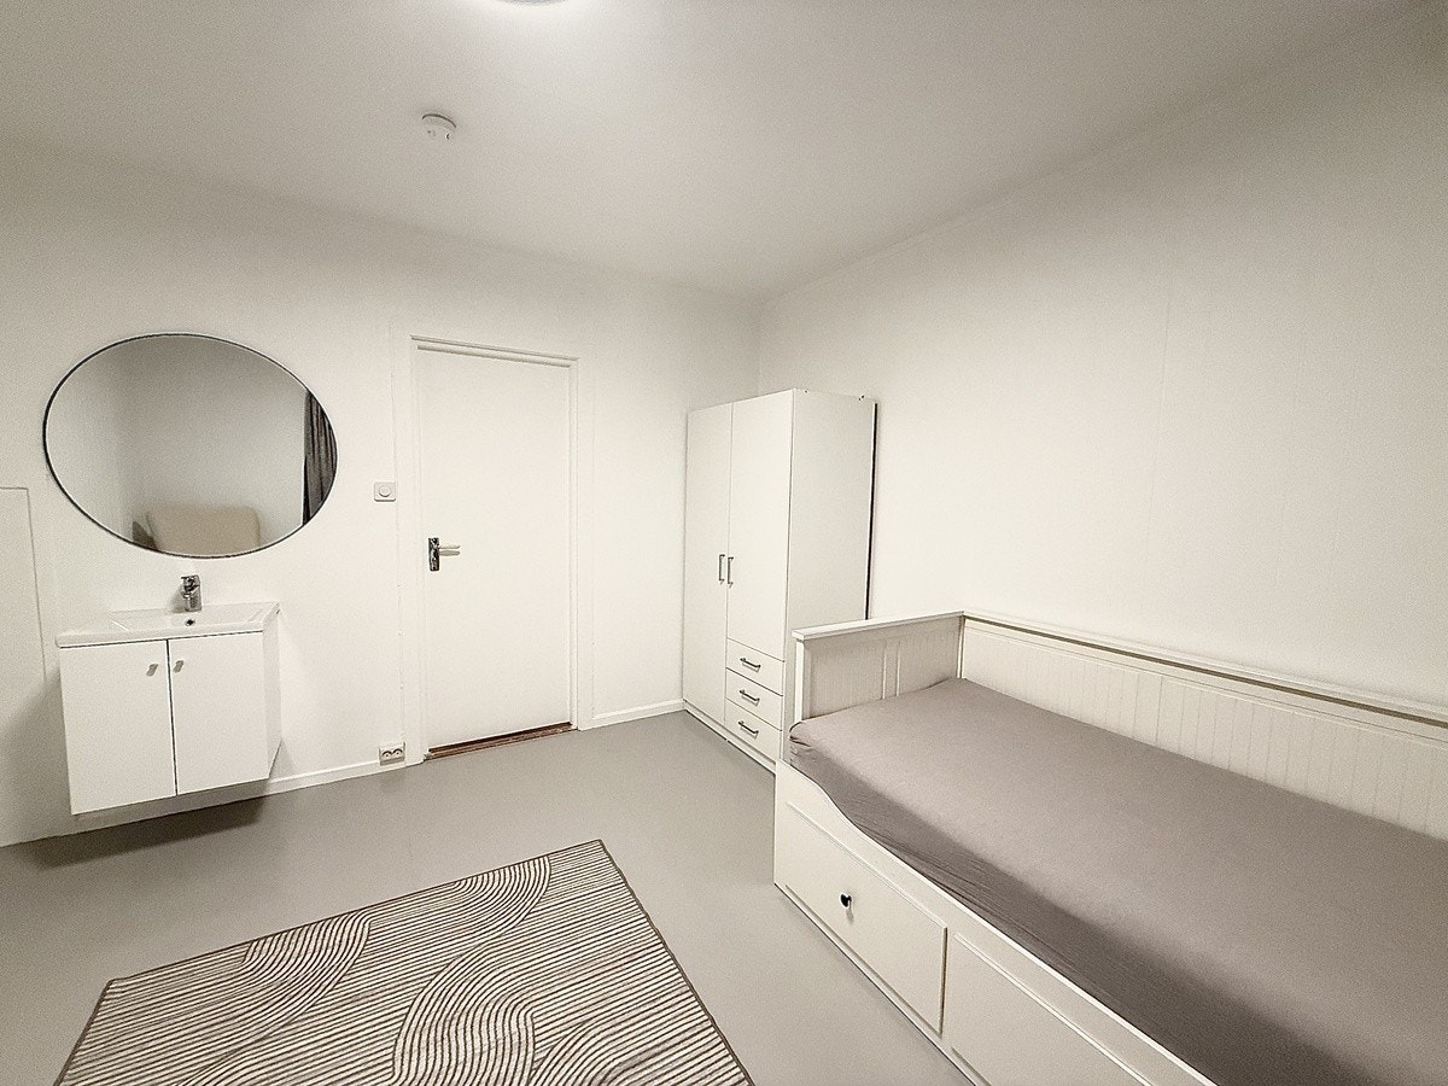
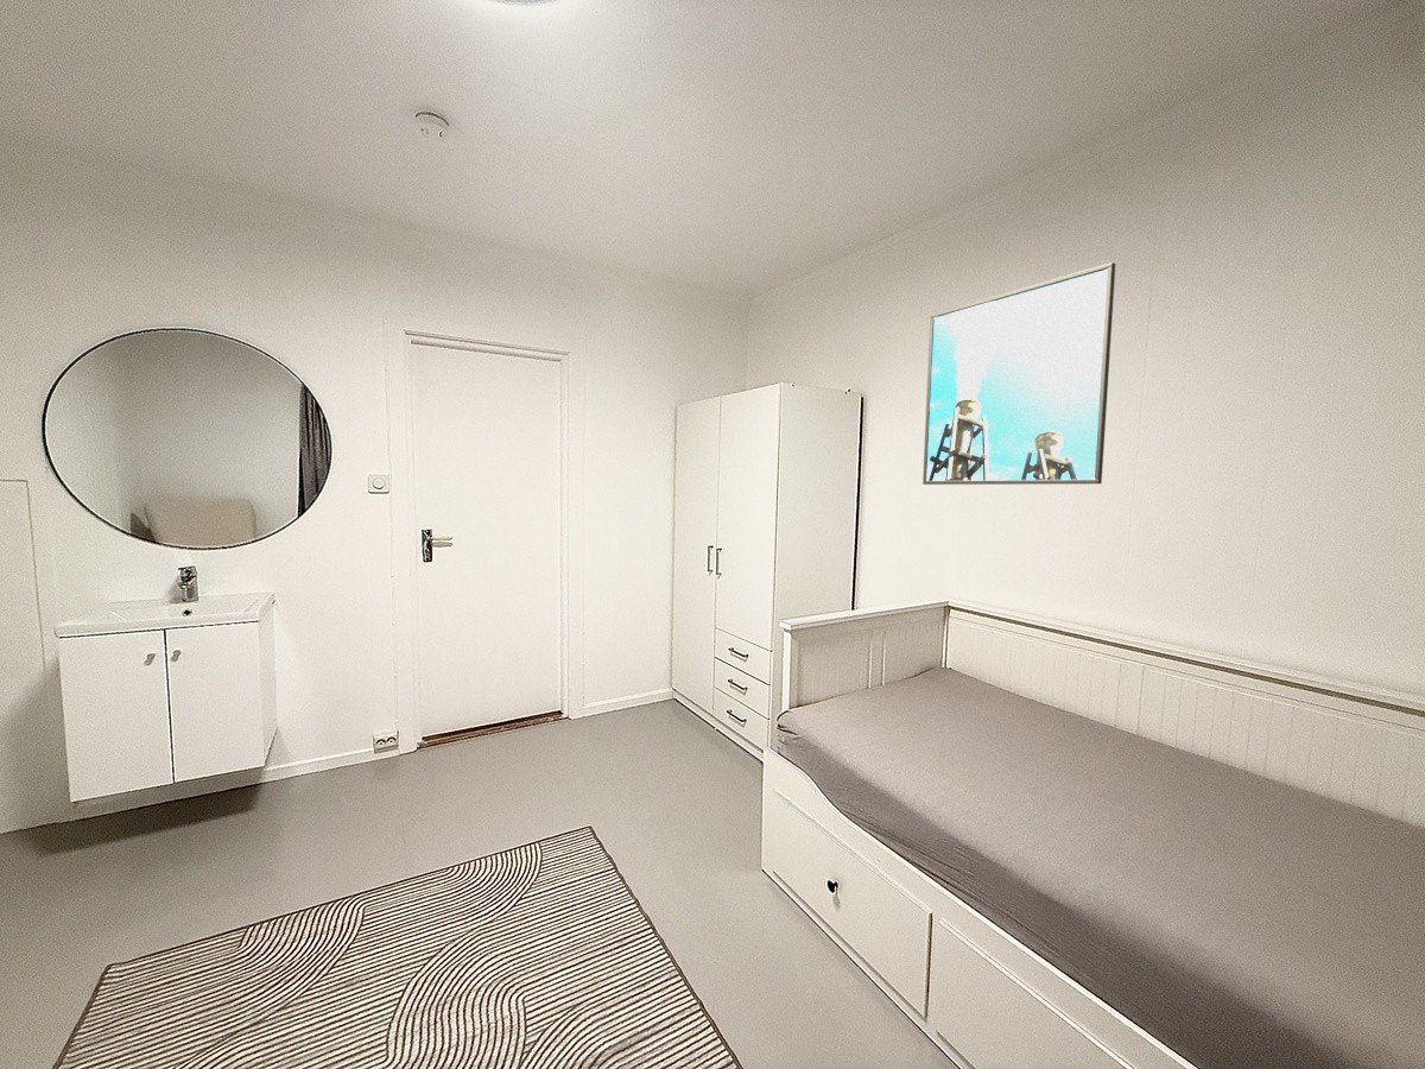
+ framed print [922,261,1116,486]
